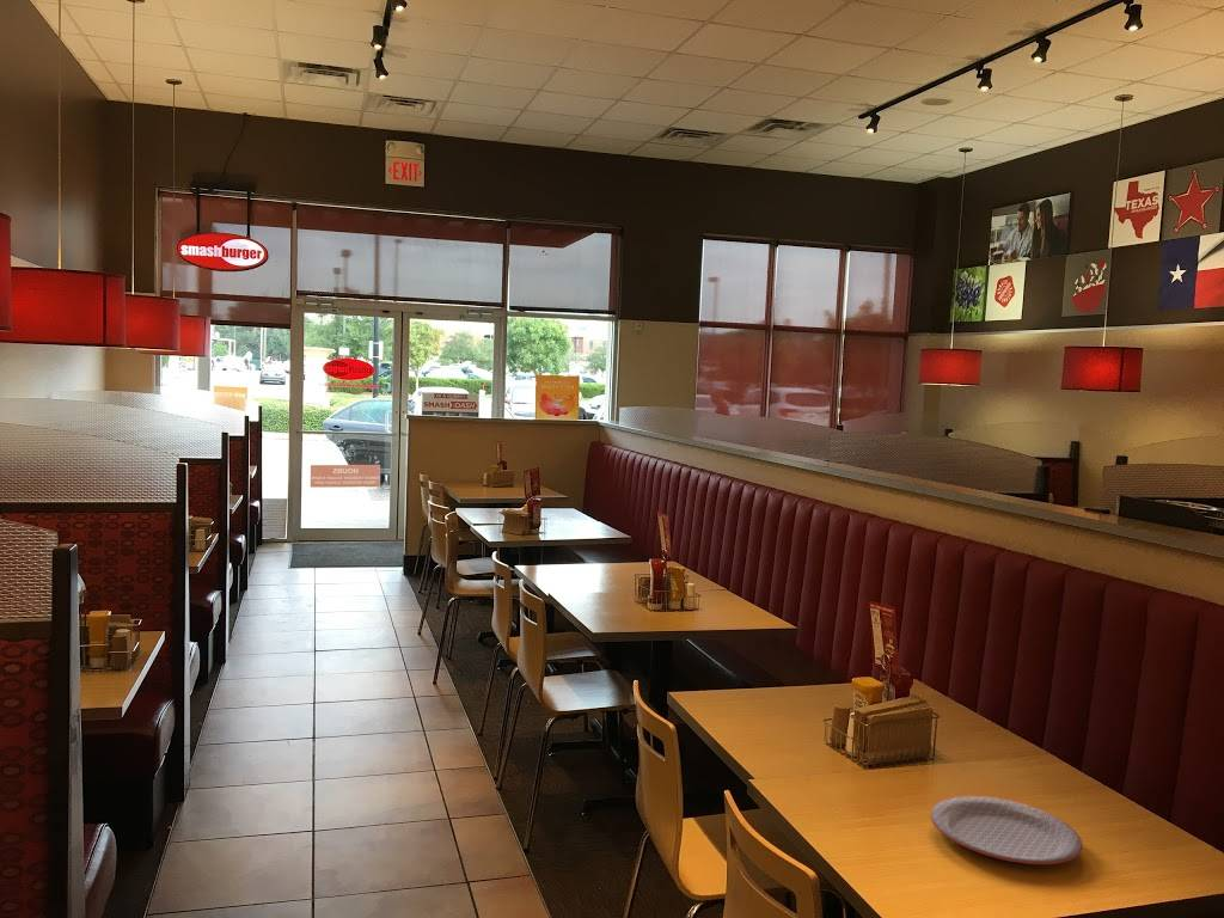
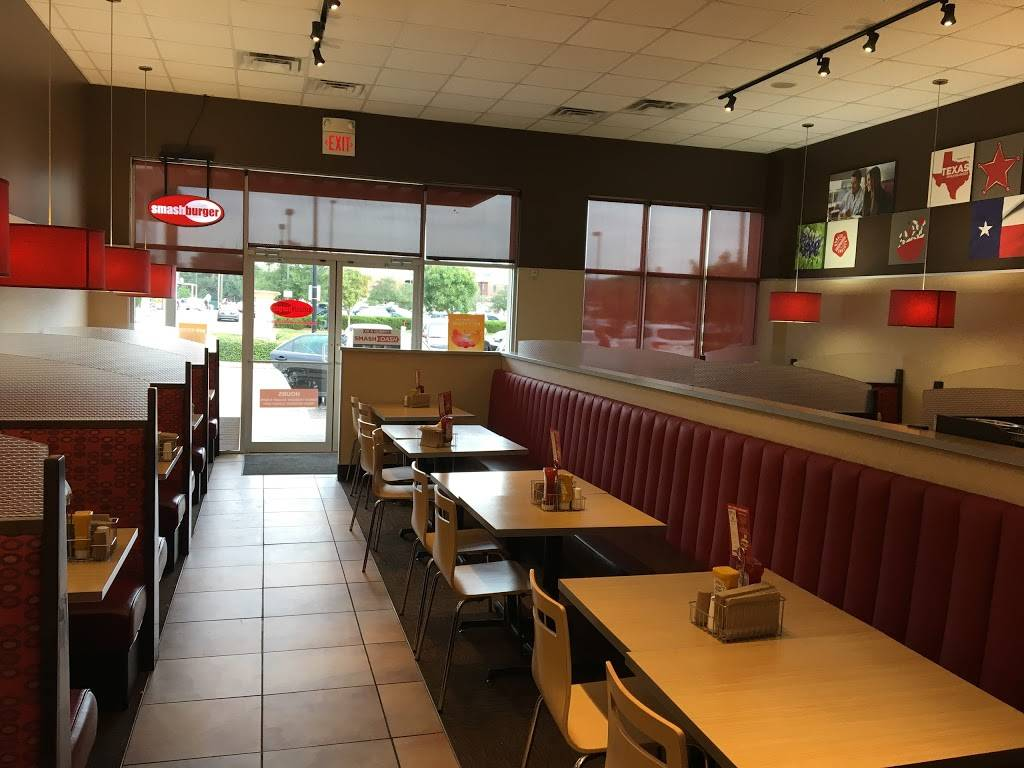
- plate [929,795,1084,865]
